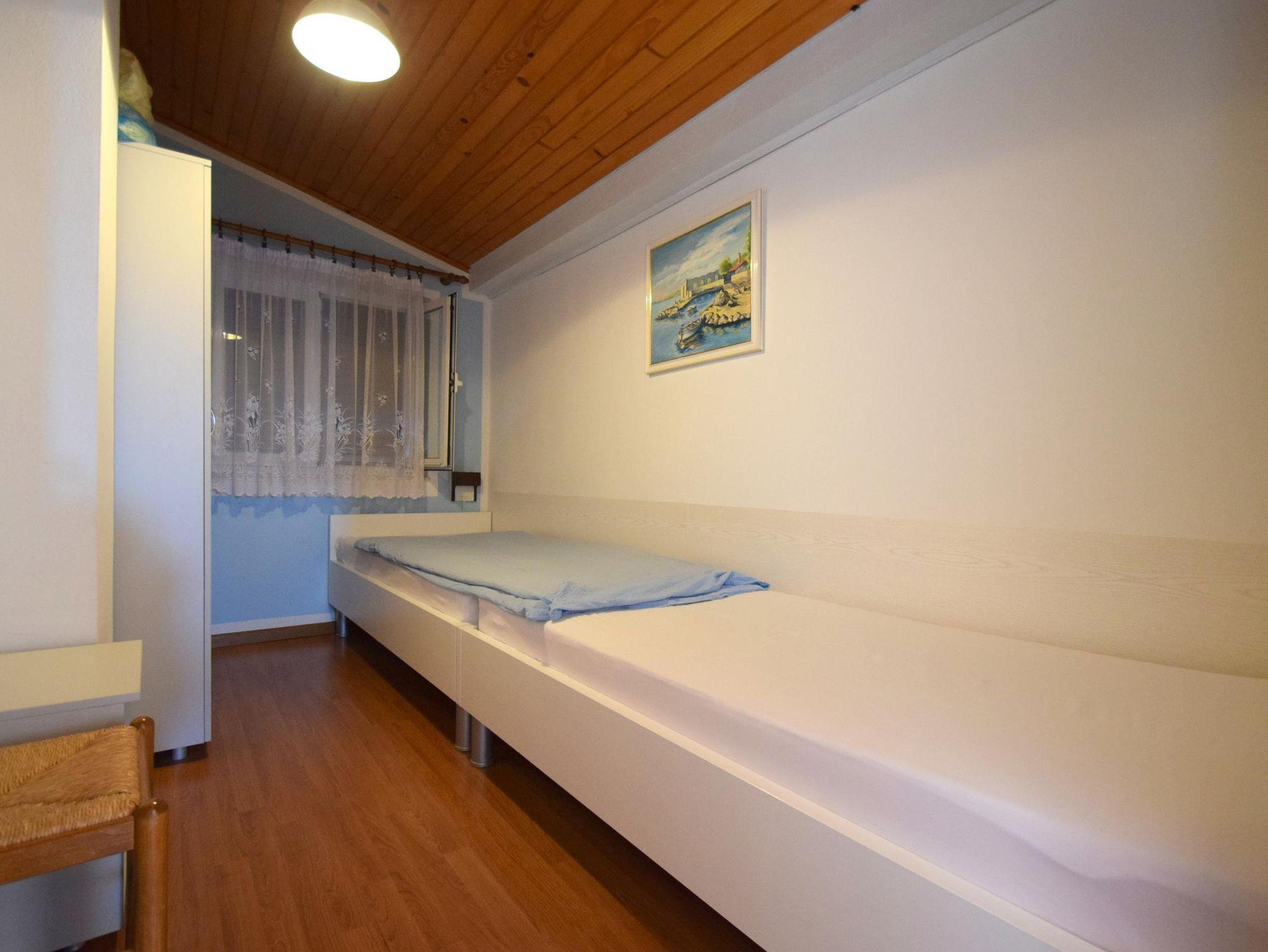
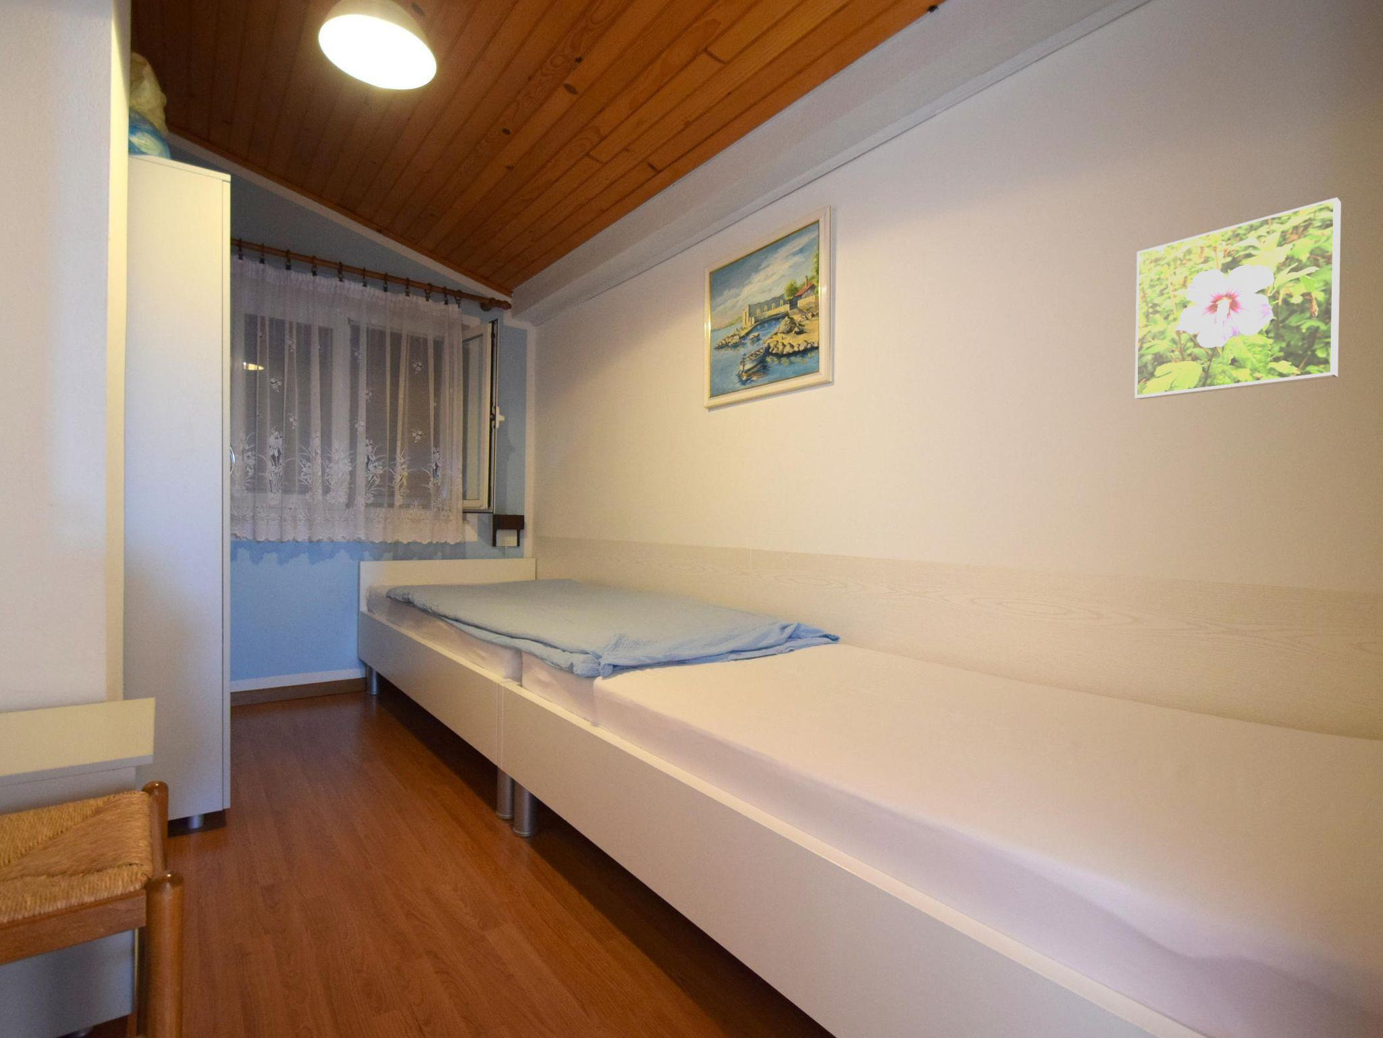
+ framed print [1134,196,1342,400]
